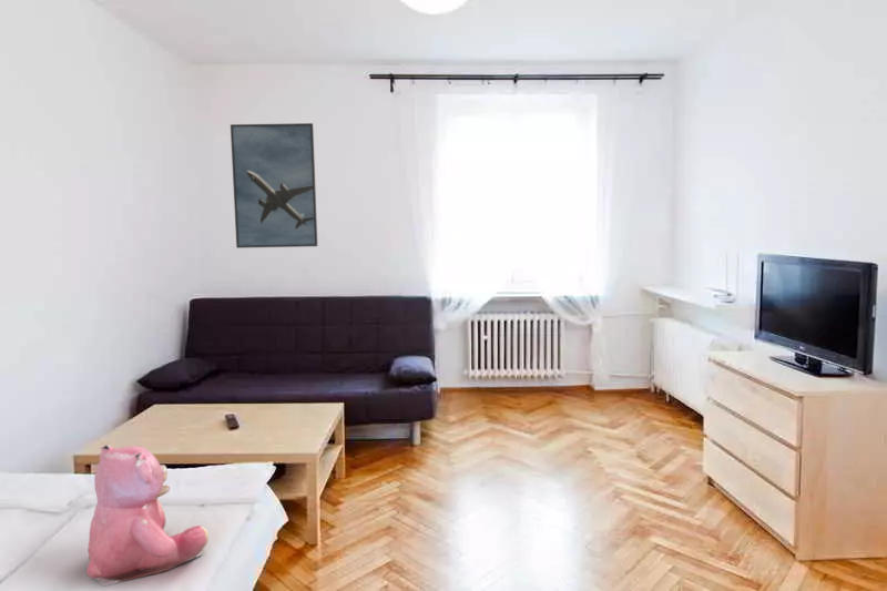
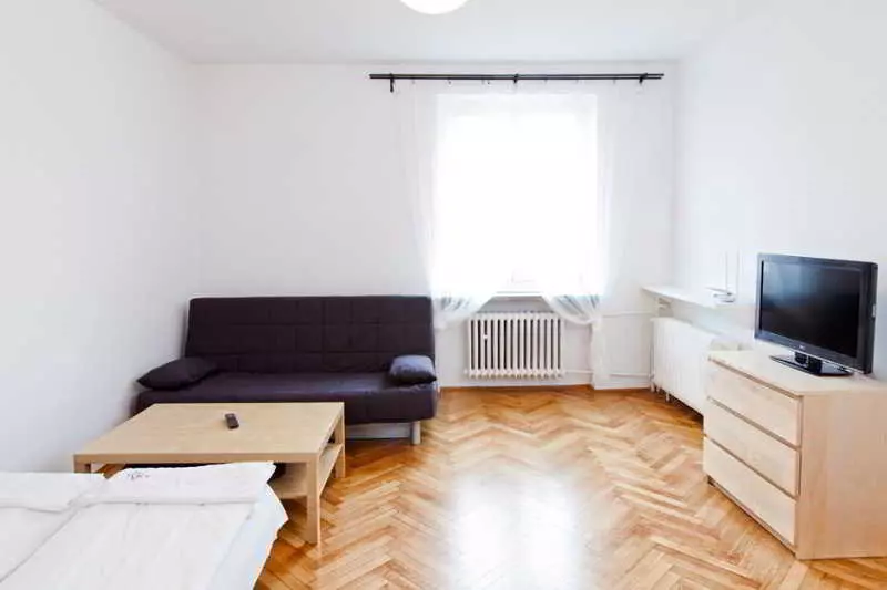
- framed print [230,122,318,249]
- teddy bear [85,444,210,587]
